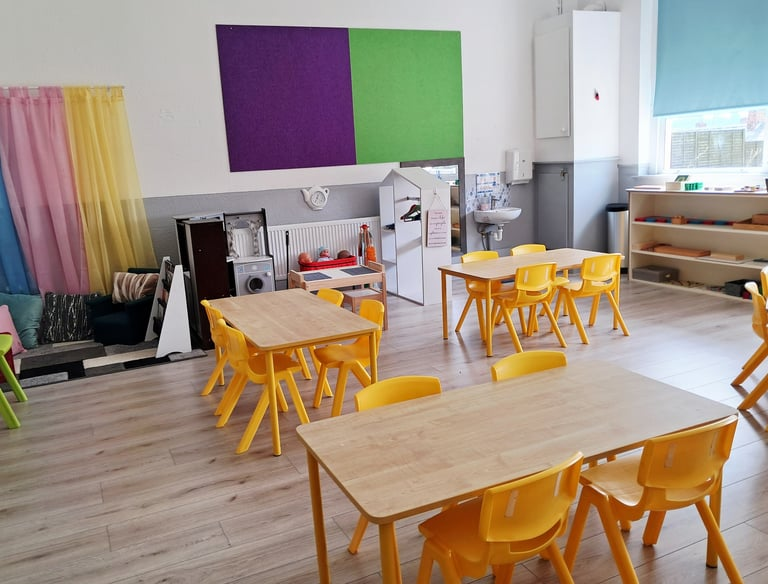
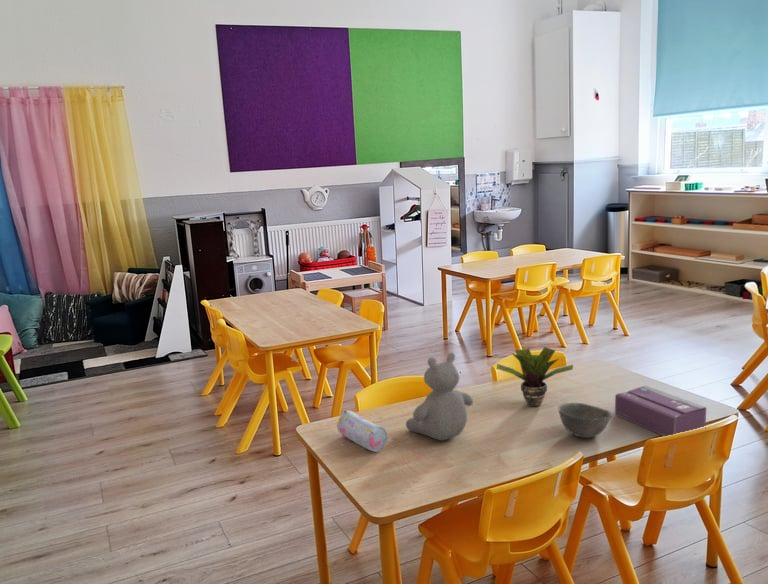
+ pencil case [336,409,388,452]
+ teddy bear [405,352,474,441]
+ tissue box [614,384,707,437]
+ bowl [557,402,613,439]
+ potted plant [495,346,574,408]
